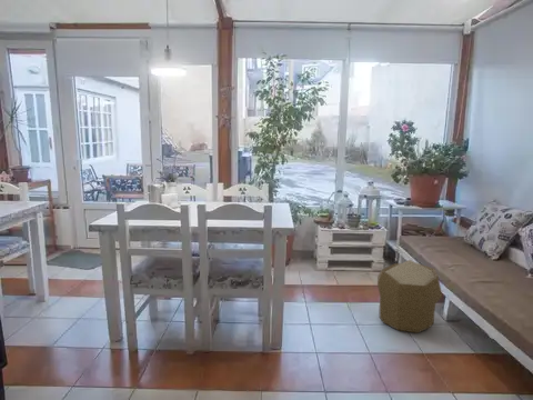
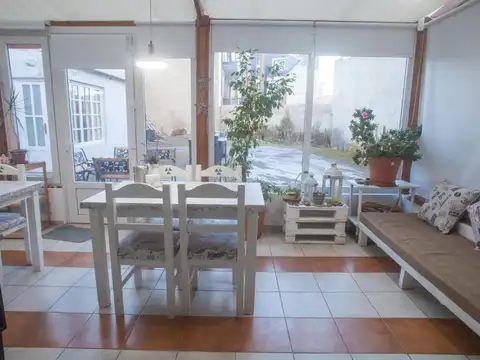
- pouf [376,259,443,334]
